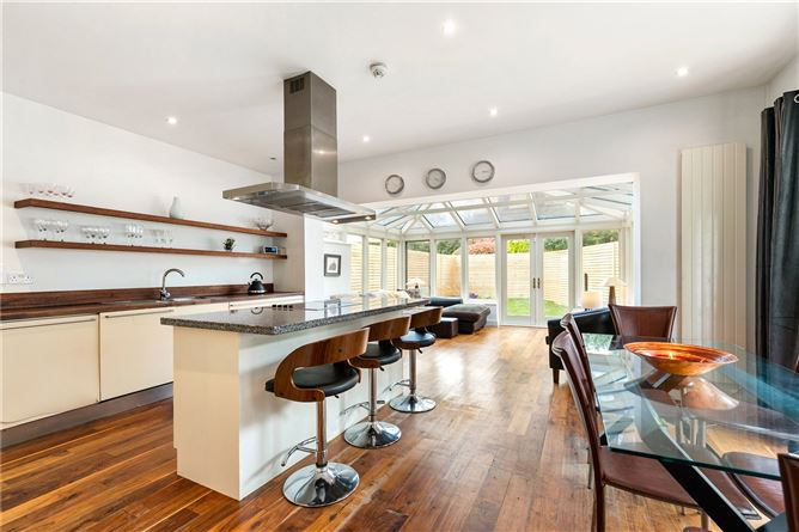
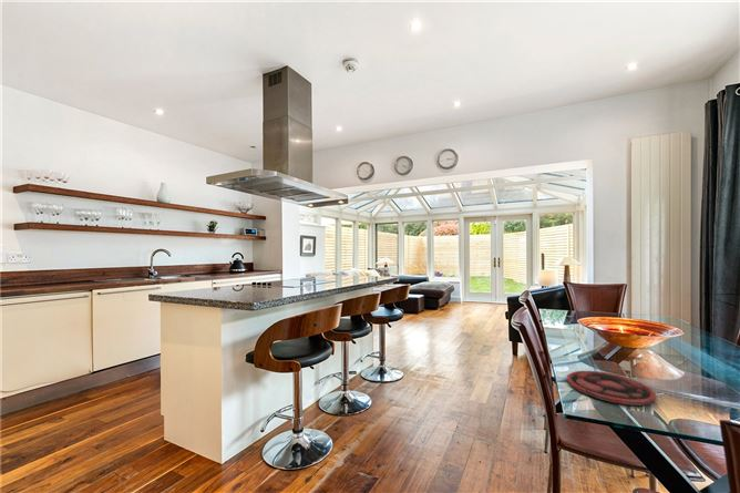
+ plate [566,370,657,407]
